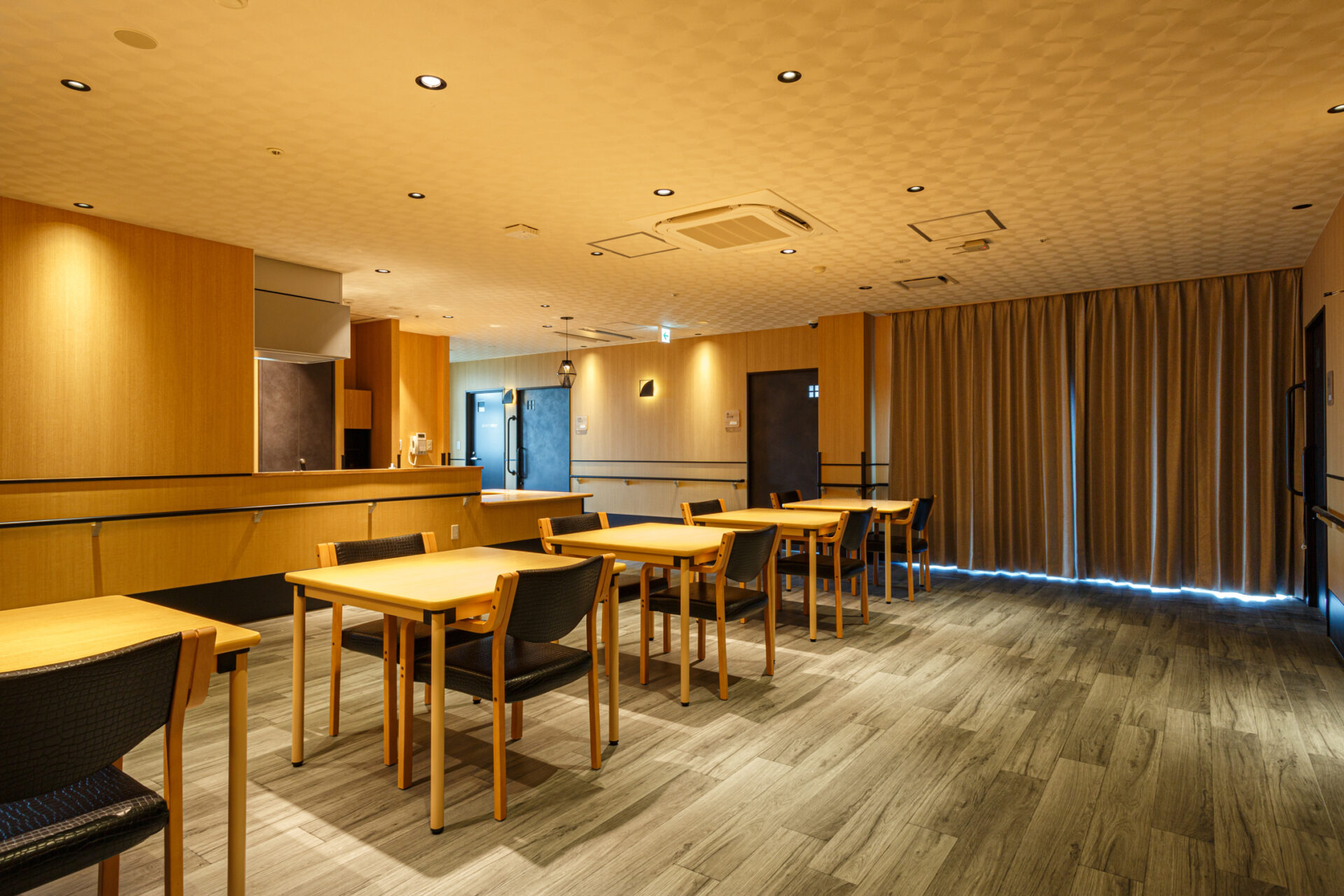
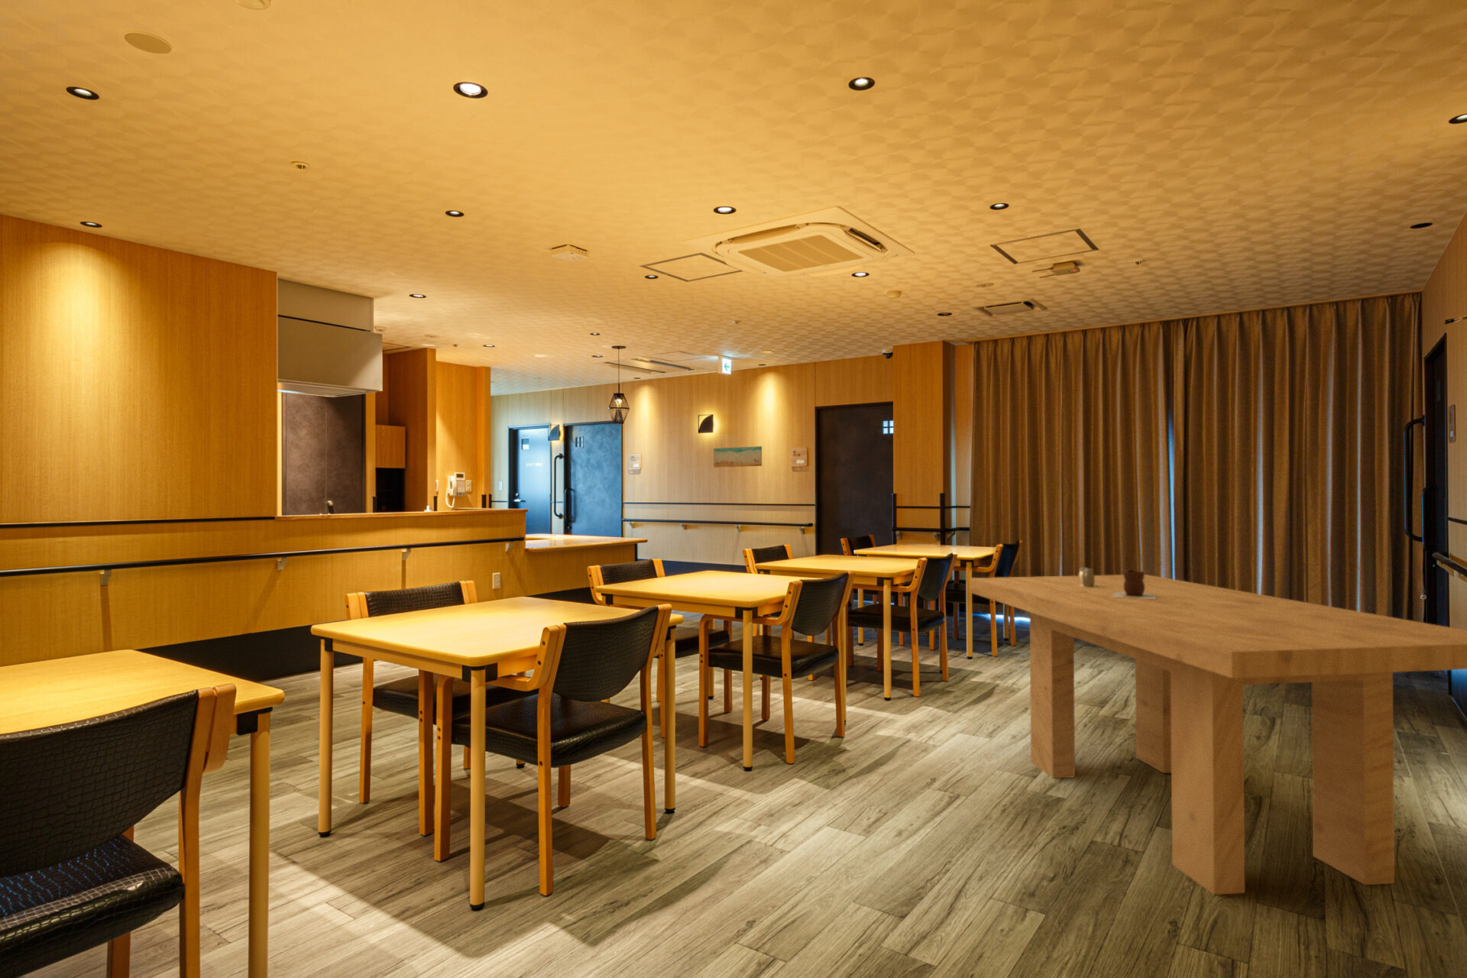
+ vase [1112,569,1156,599]
+ wall art [713,445,763,468]
+ dining table [969,574,1467,895]
+ salt and pepper shaker [1077,566,1095,587]
